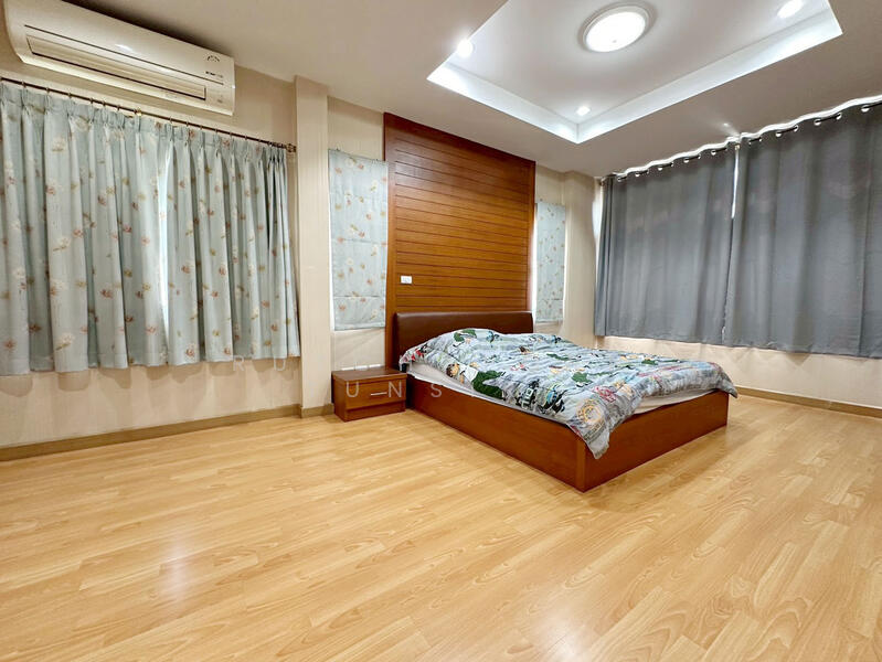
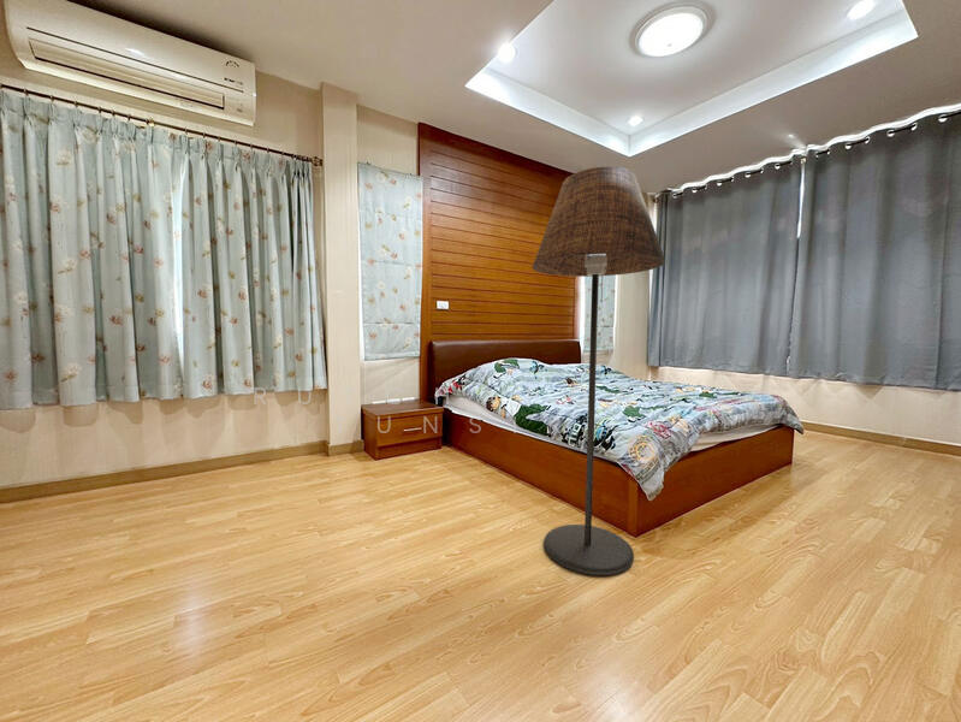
+ floor lamp [530,166,666,576]
